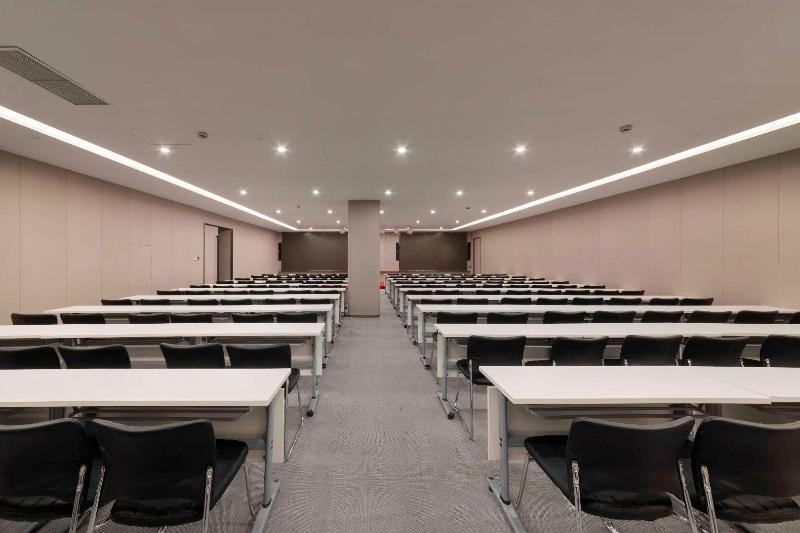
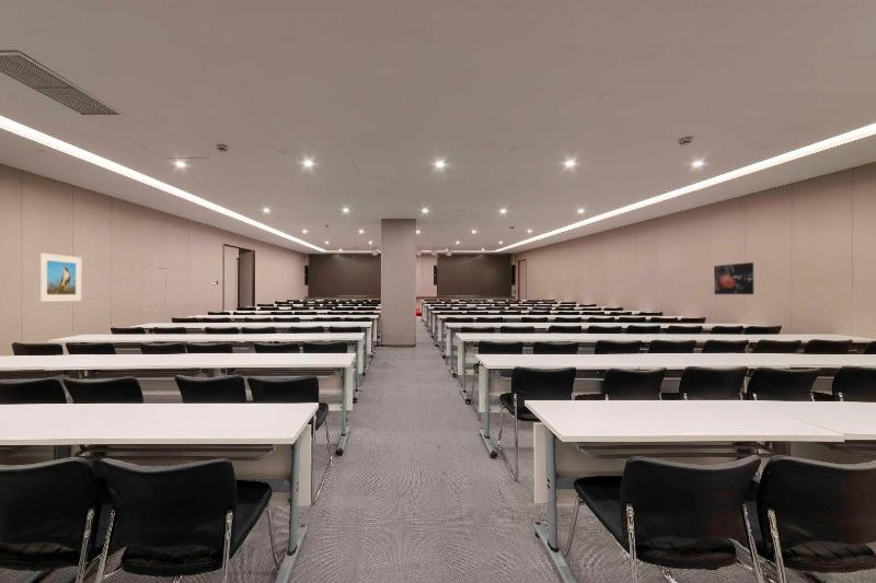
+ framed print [38,252,82,303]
+ wall art [713,261,754,295]
